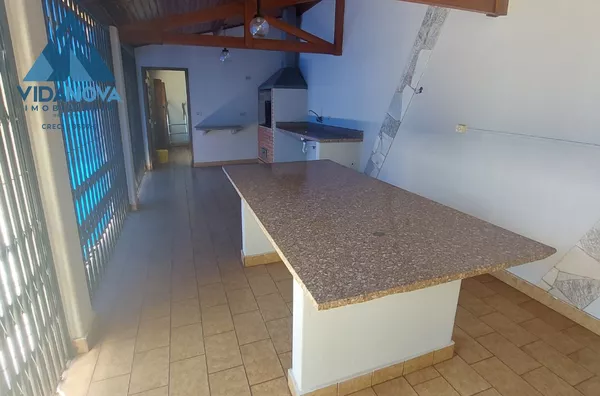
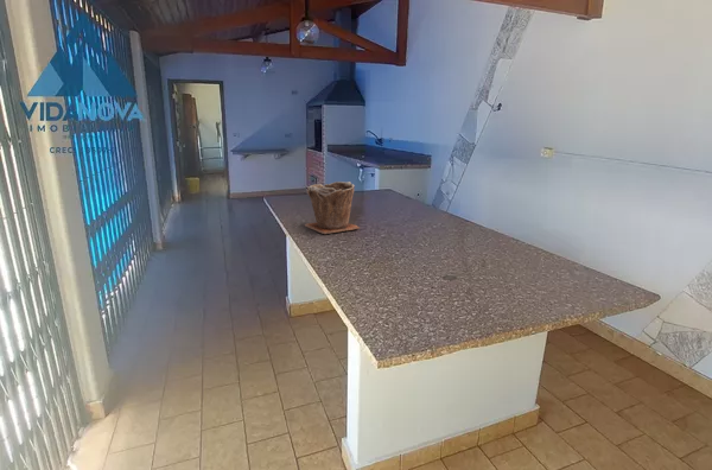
+ plant pot [304,180,361,235]
